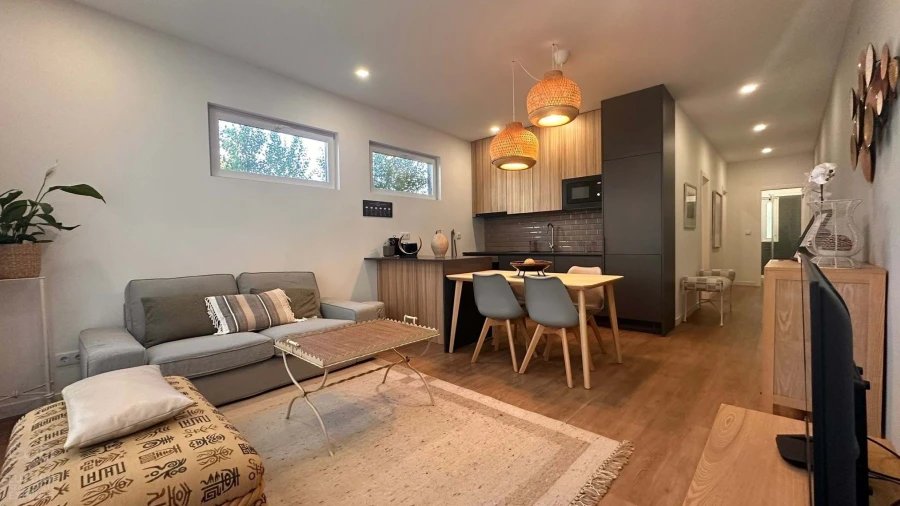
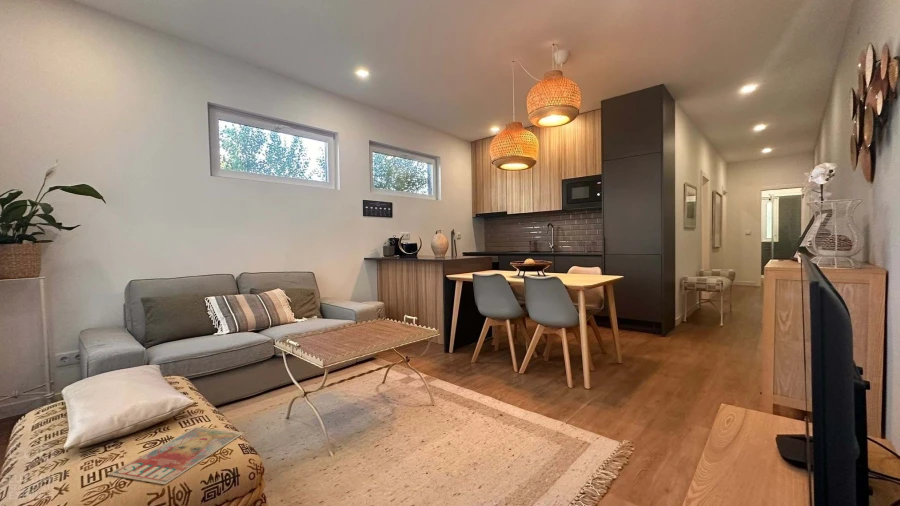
+ magazine [106,426,245,485]
